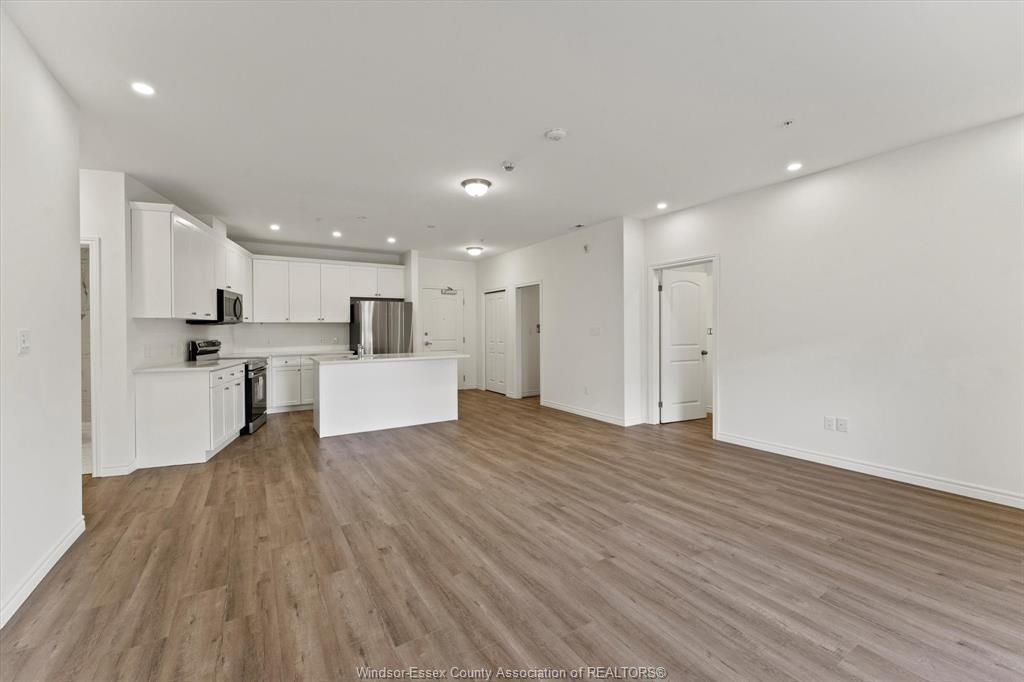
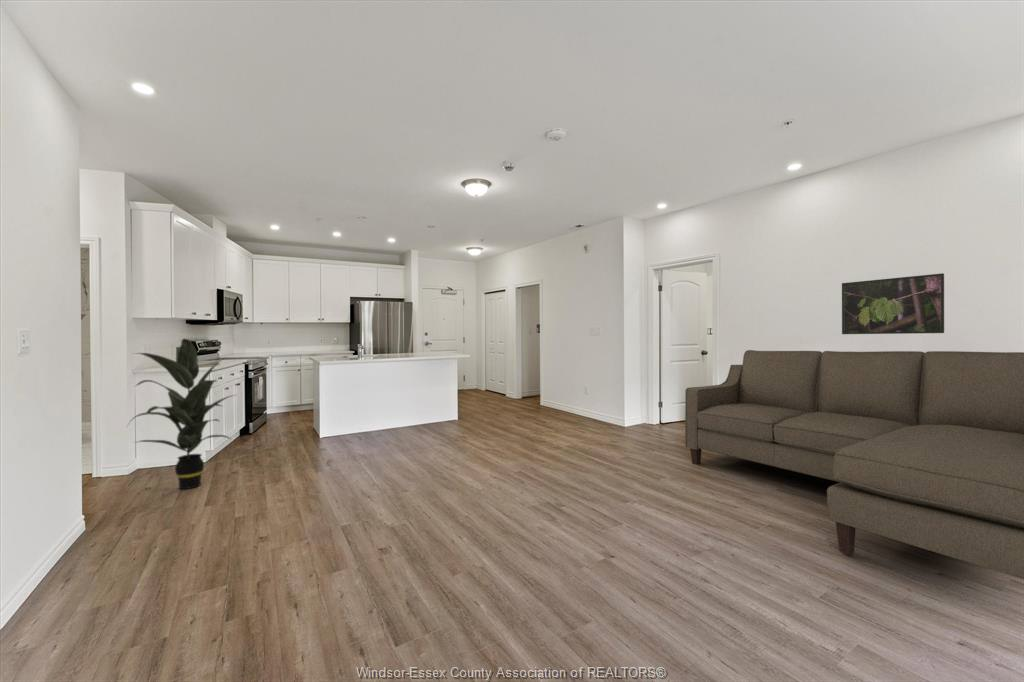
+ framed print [841,272,945,335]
+ sofa [684,349,1024,581]
+ indoor plant [126,337,236,490]
